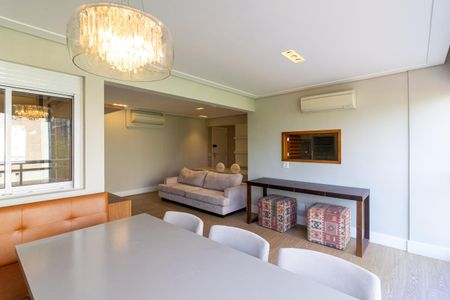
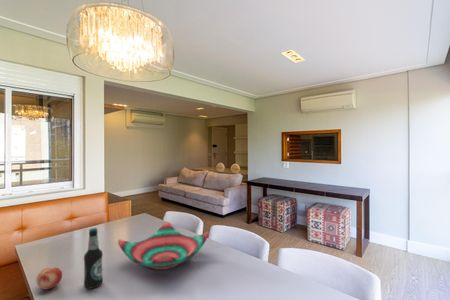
+ bottle [83,227,104,290]
+ fruit [35,266,63,291]
+ decorative bowl [117,221,210,271]
